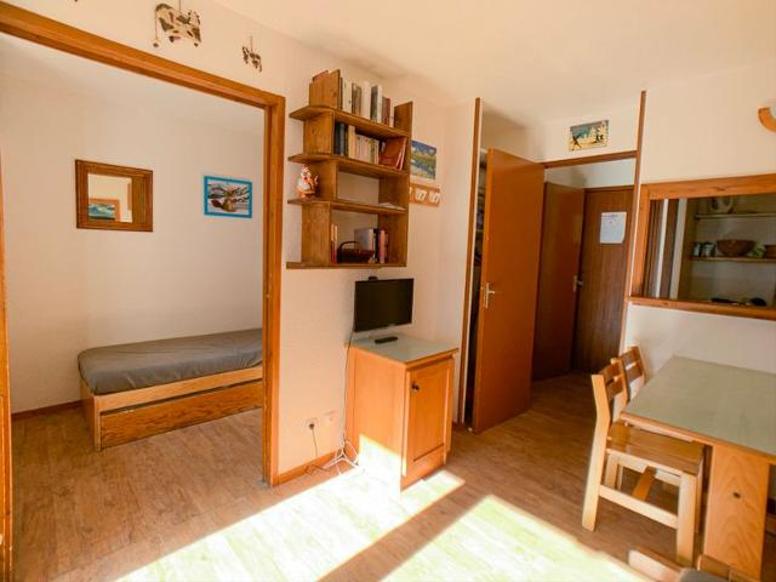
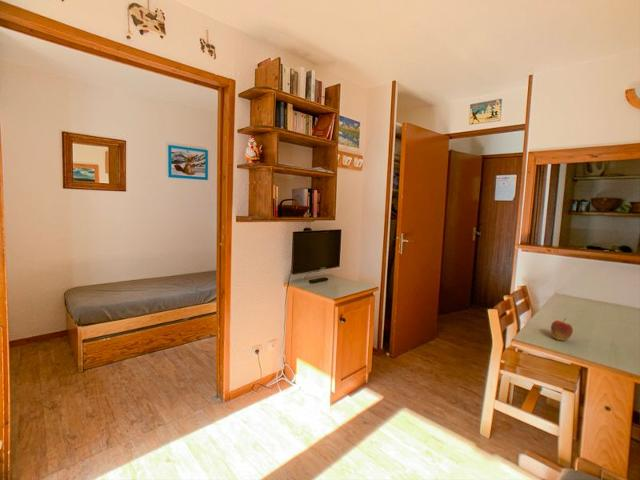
+ apple [550,318,574,342]
